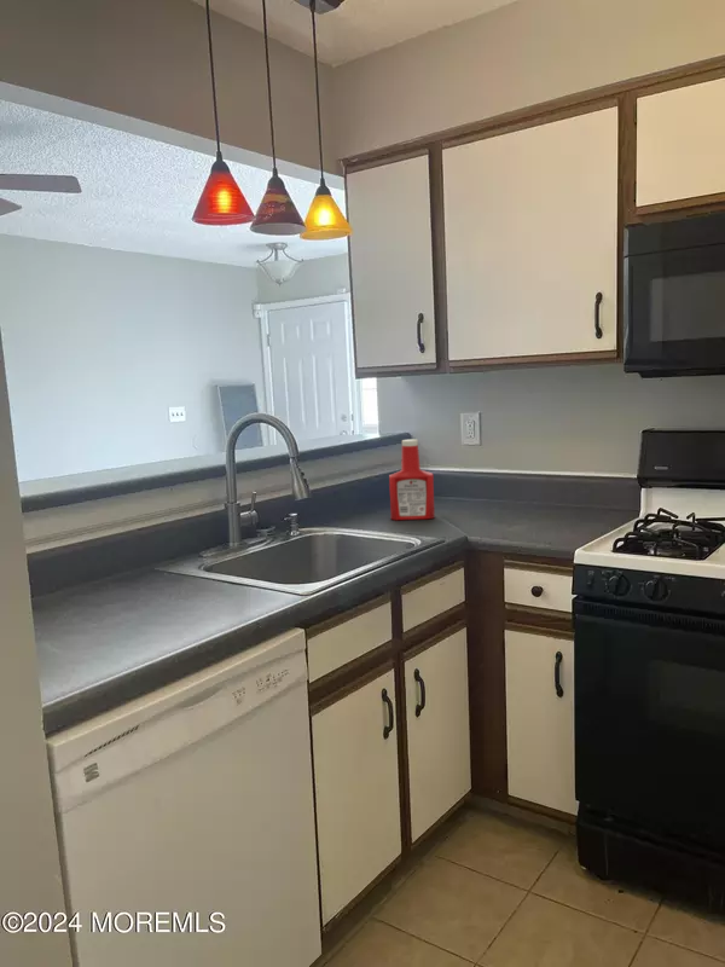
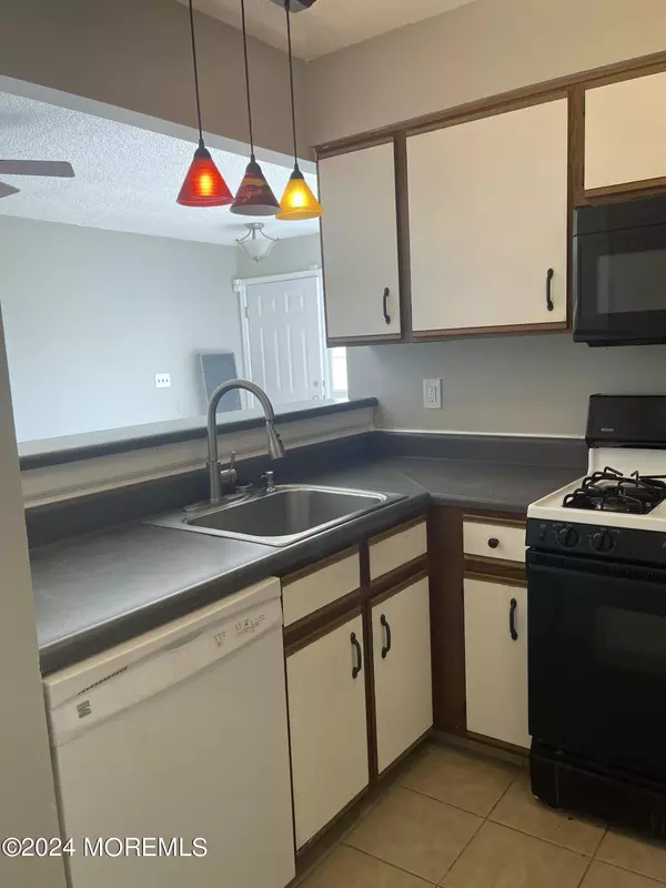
- soap bottle [388,439,436,521]
